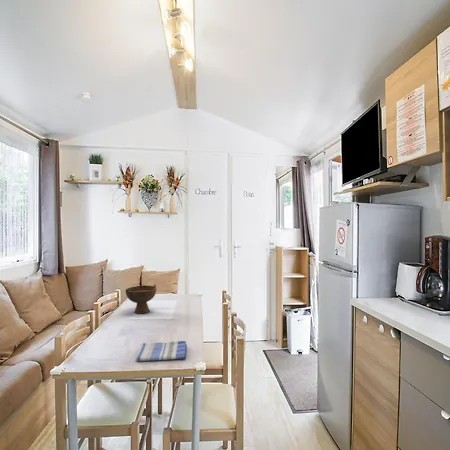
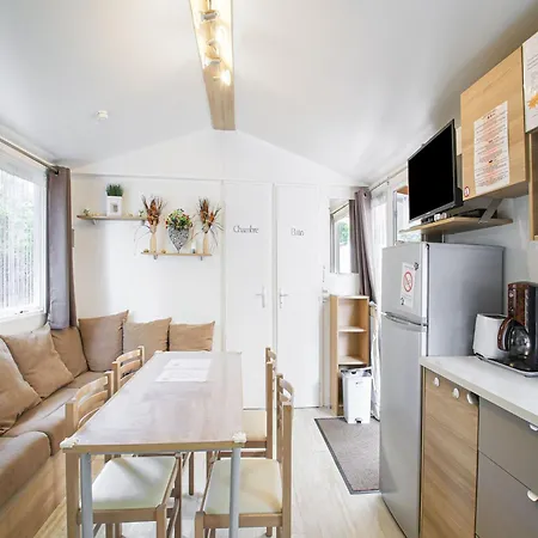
- bowl [124,284,158,315]
- dish towel [135,340,188,362]
